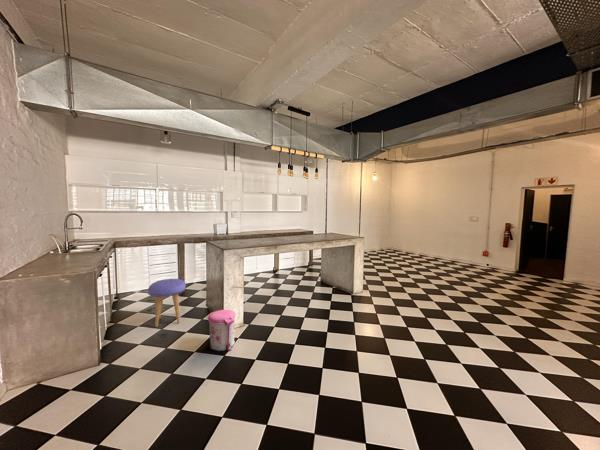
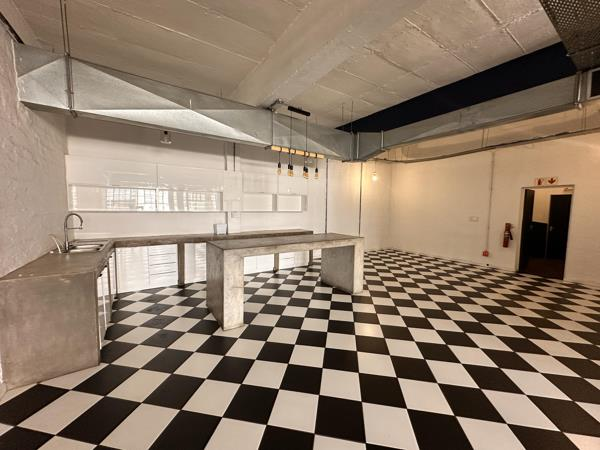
- stool [147,278,187,328]
- trash can [207,309,237,352]
